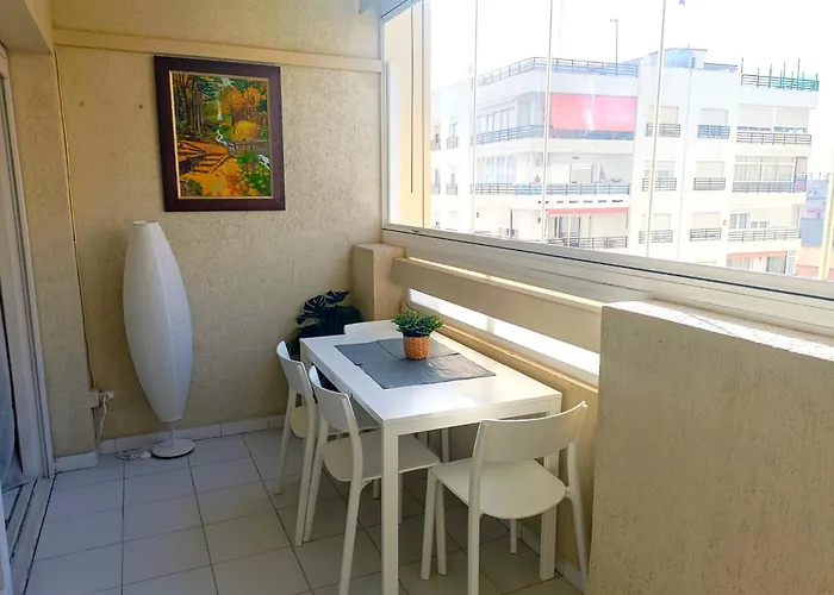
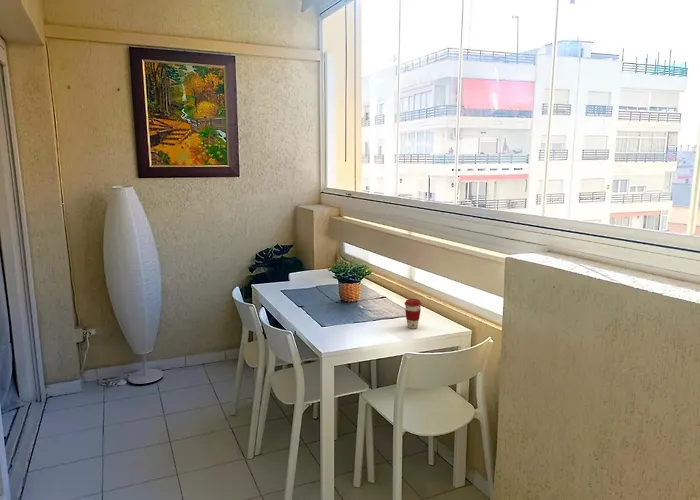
+ coffee cup [404,298,422,329]
